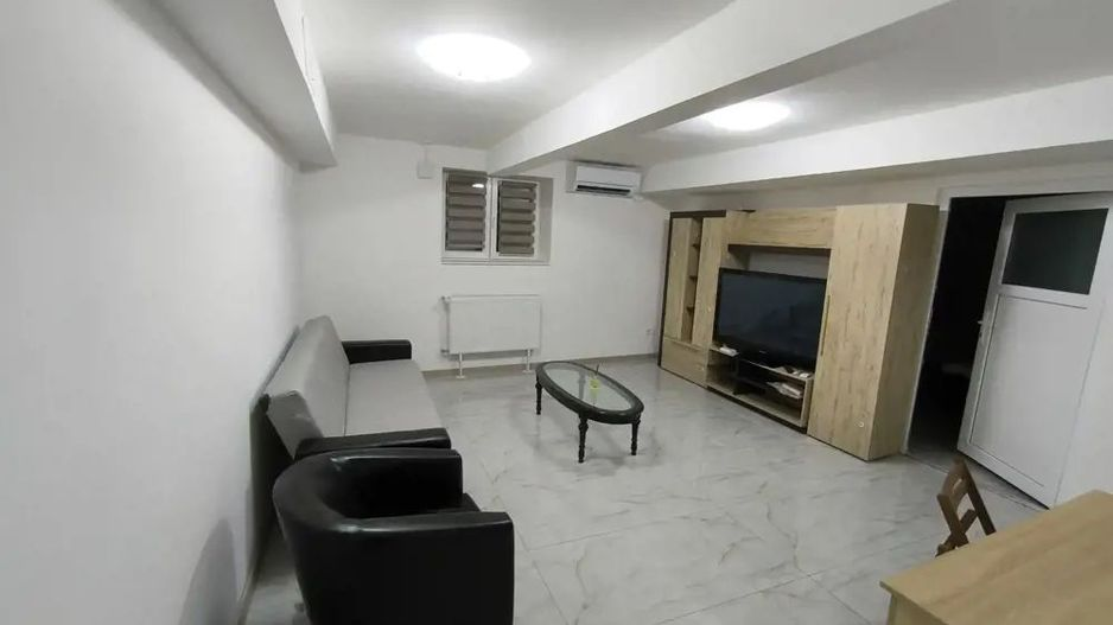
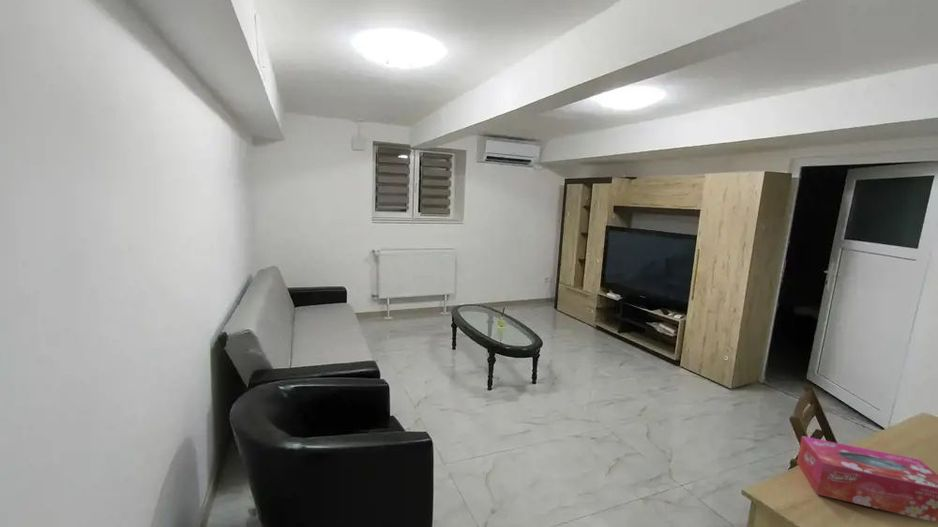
+ tissue box [796,435,938,524]
